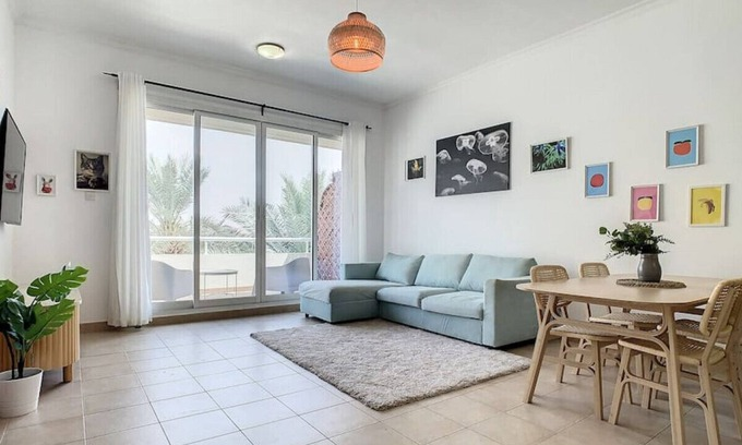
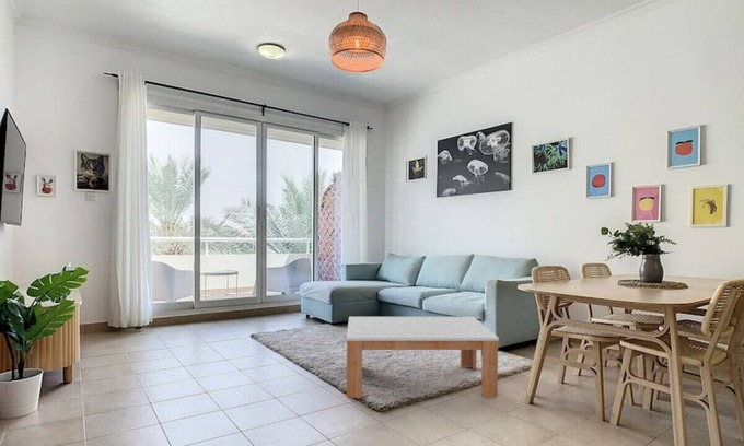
+ coffee table [346,316,500,399]
